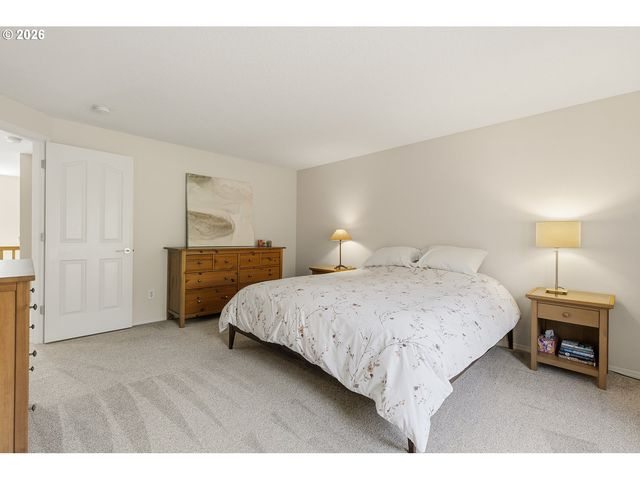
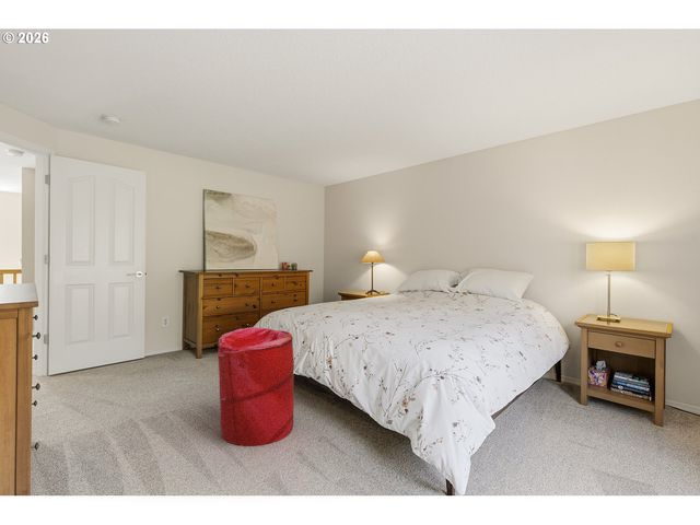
+ laundry hamper [217,326,295,447]
